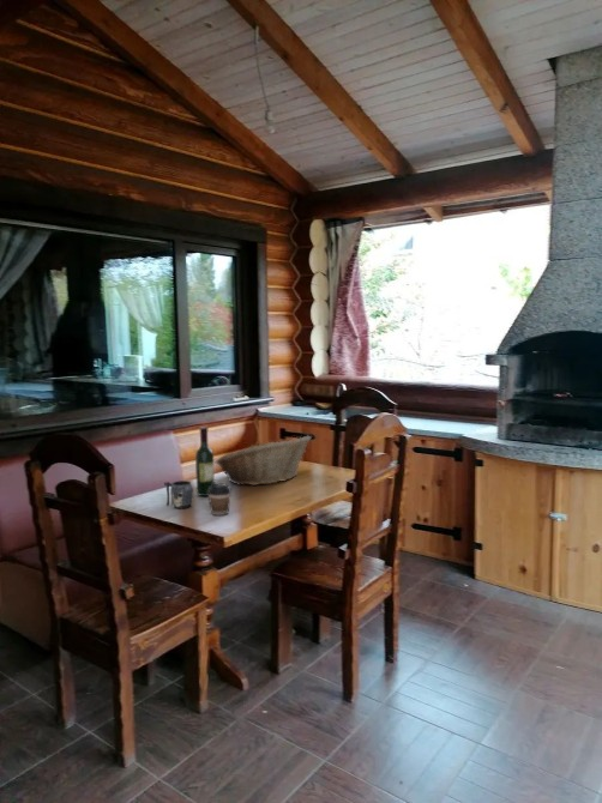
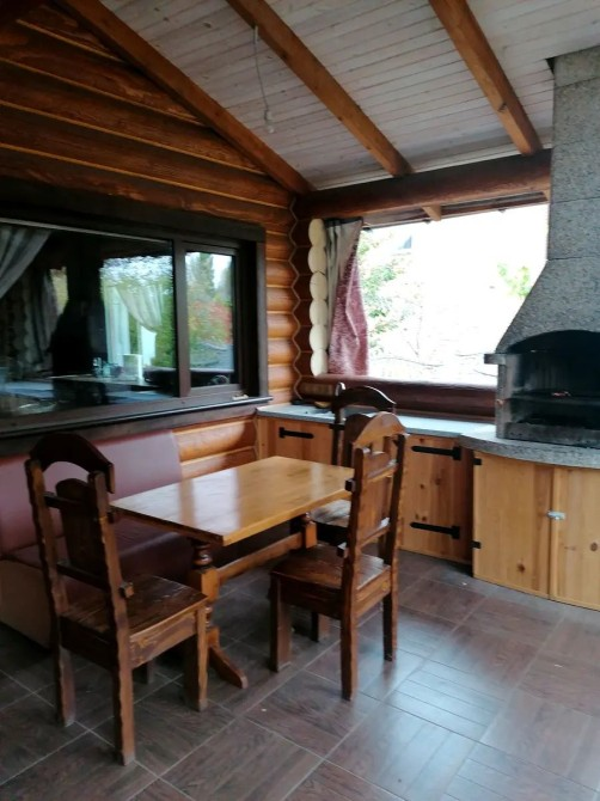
- fruit basket [215,434,313,487]
- wine bottle [194,425,216,497]
- mug [163,479,194,509]
- coffee cup [207,481,233,517]
